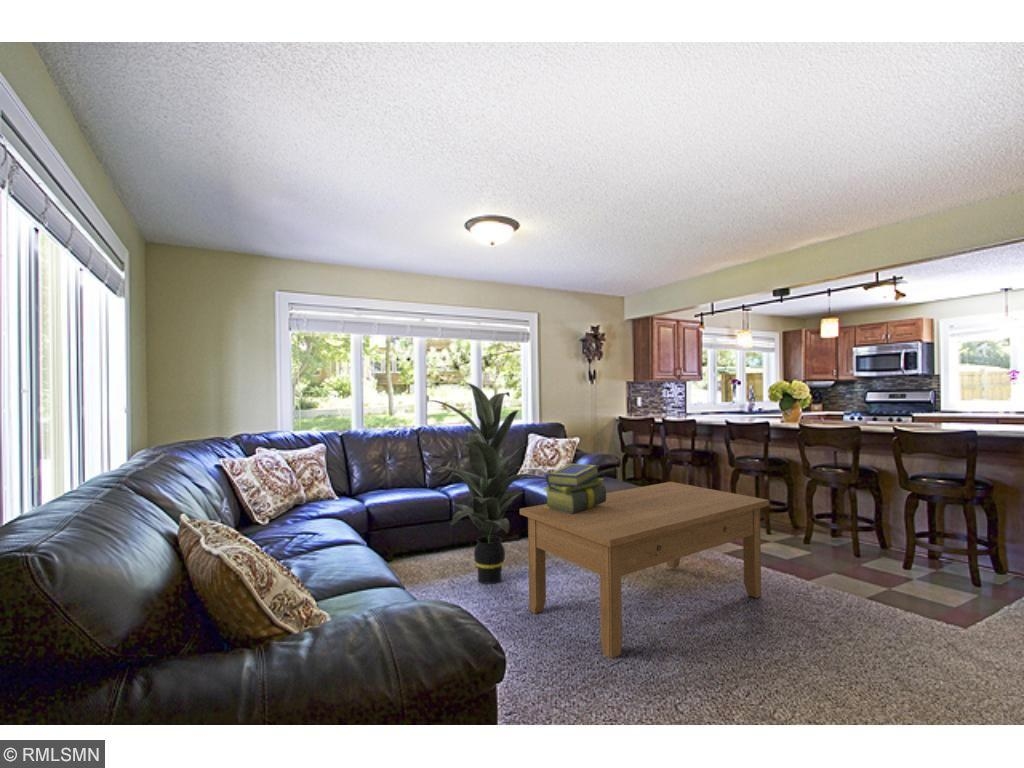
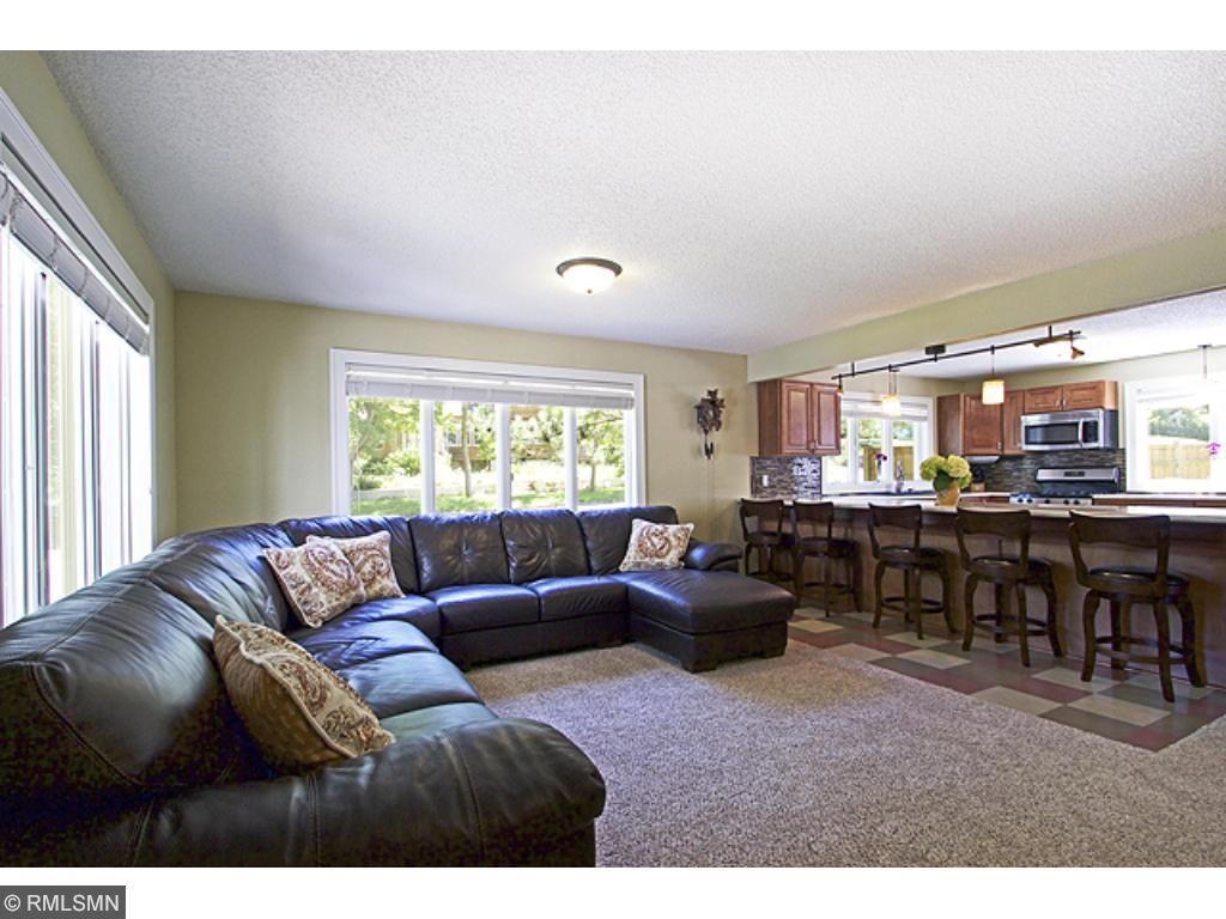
- indoor plant [428,382,545,585]
- stack of books [543,463,607,514]
- coffee table [519,481,770,659]
